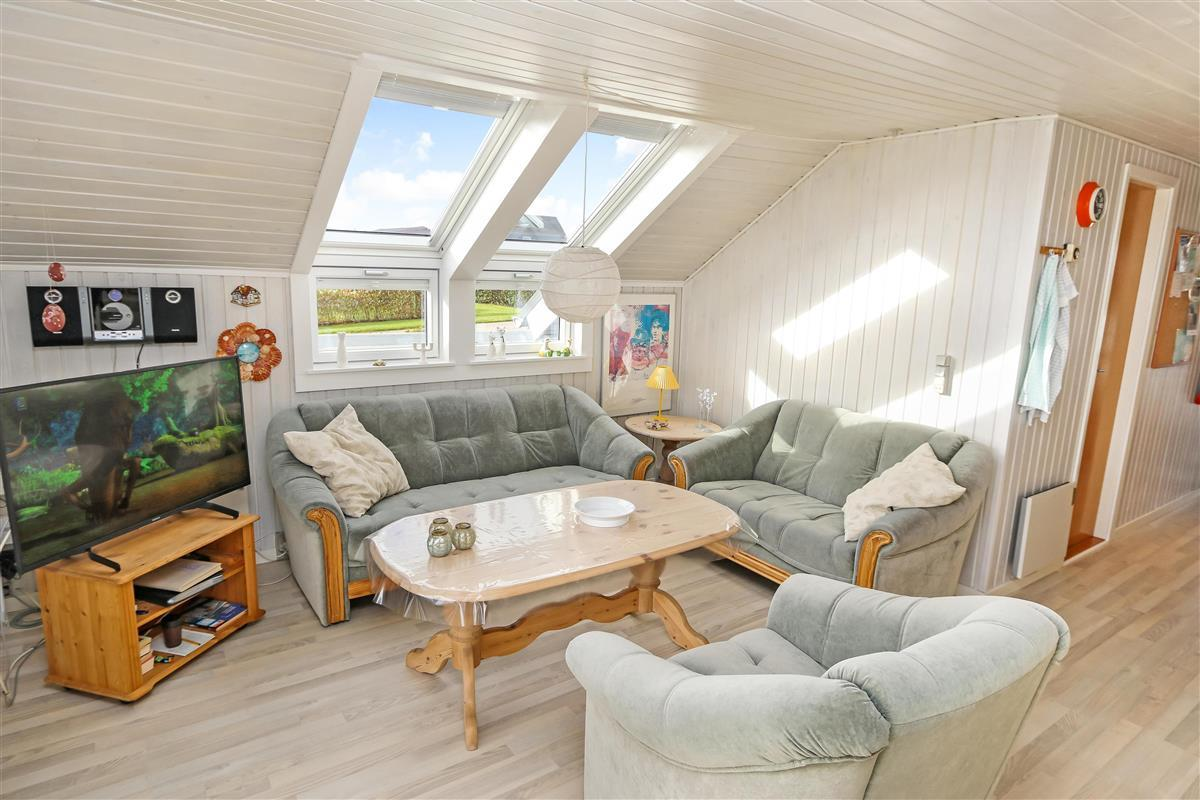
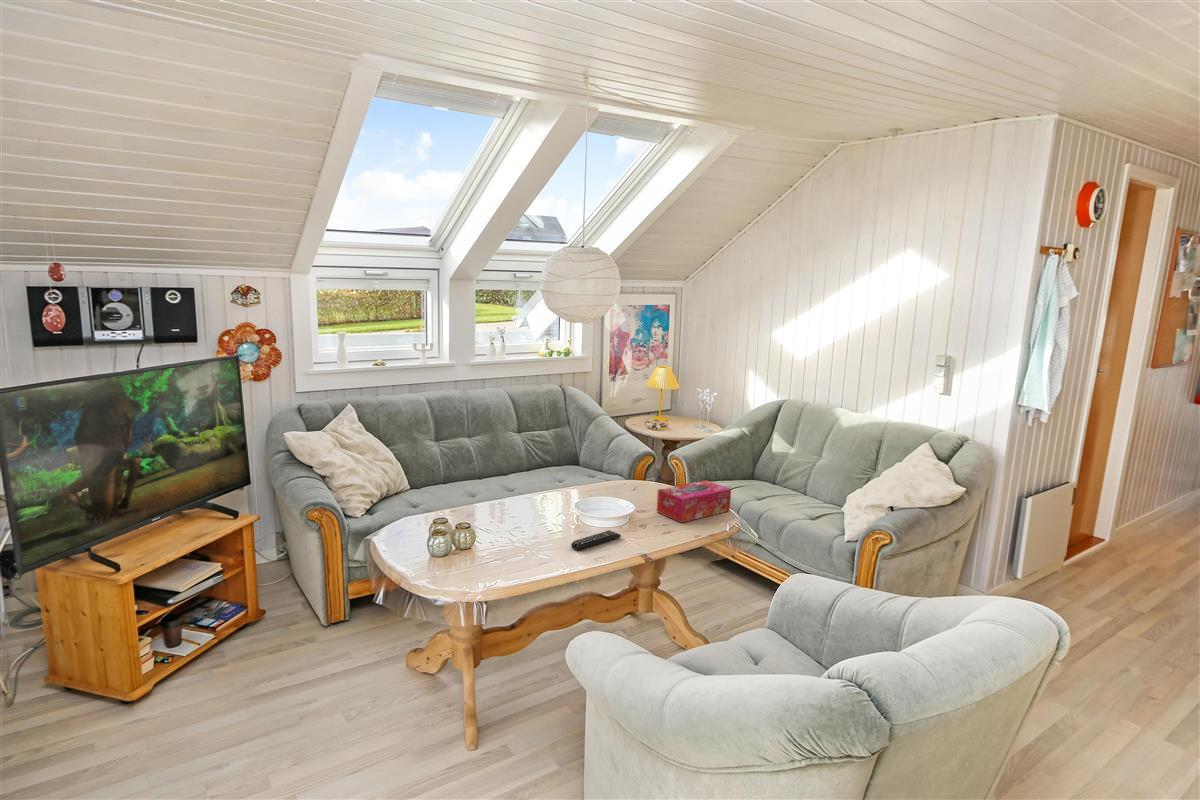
+ tissue box [656,479,732,524]
+ remote control [570,529,622,551]
